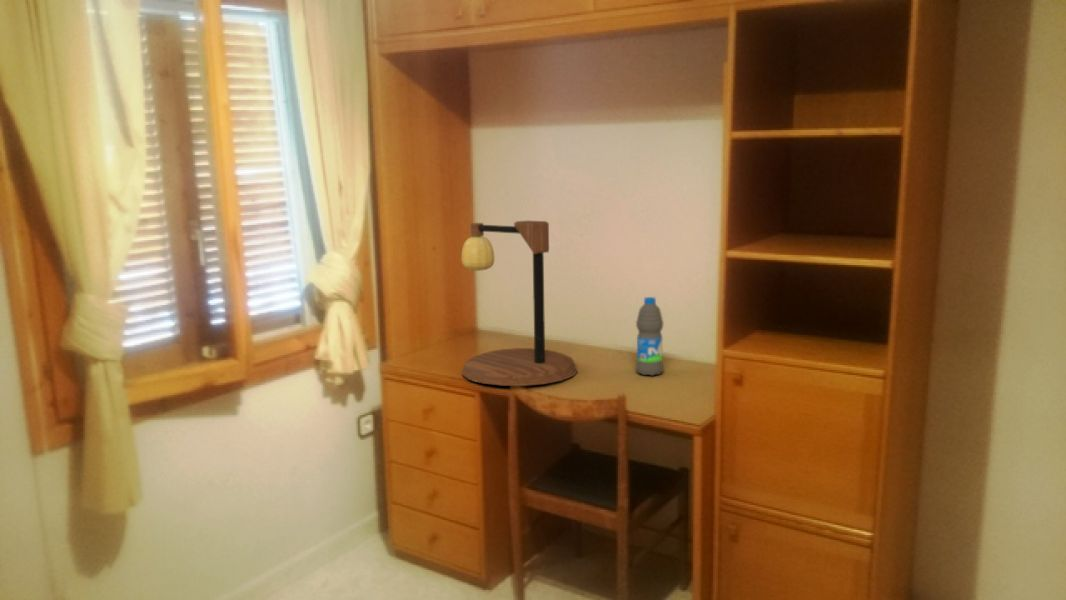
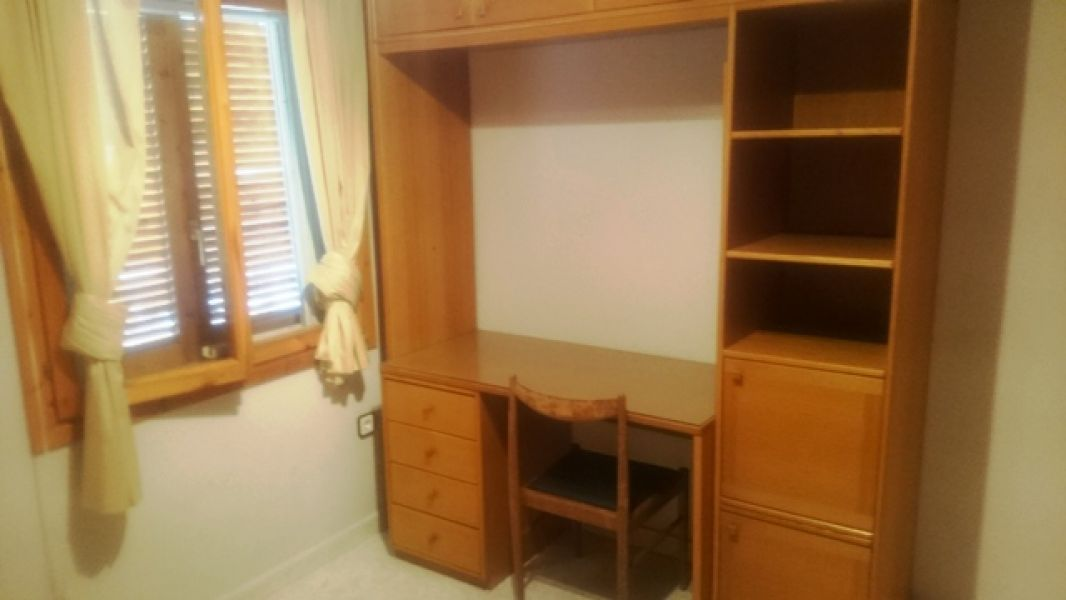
- water bottle [635,296,664,377]
- table lamp [461,220,579,387]
